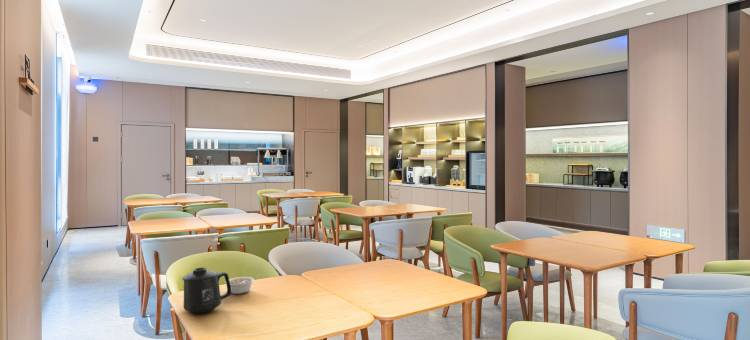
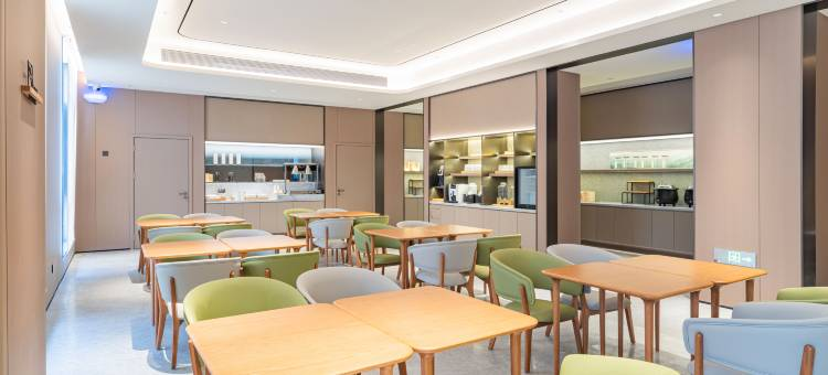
- mug [181,267,232,314]
- legume [224,274,260,295]
